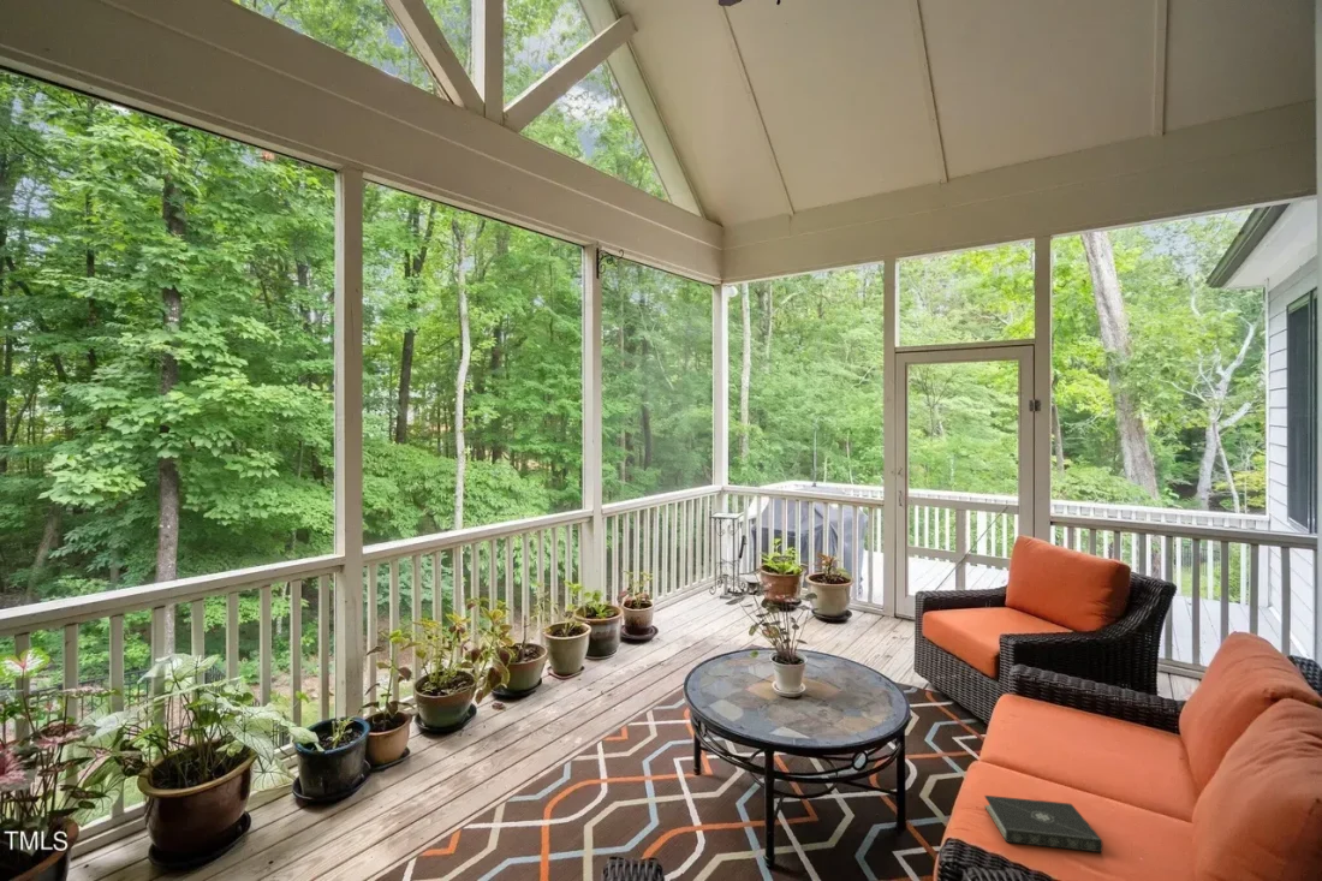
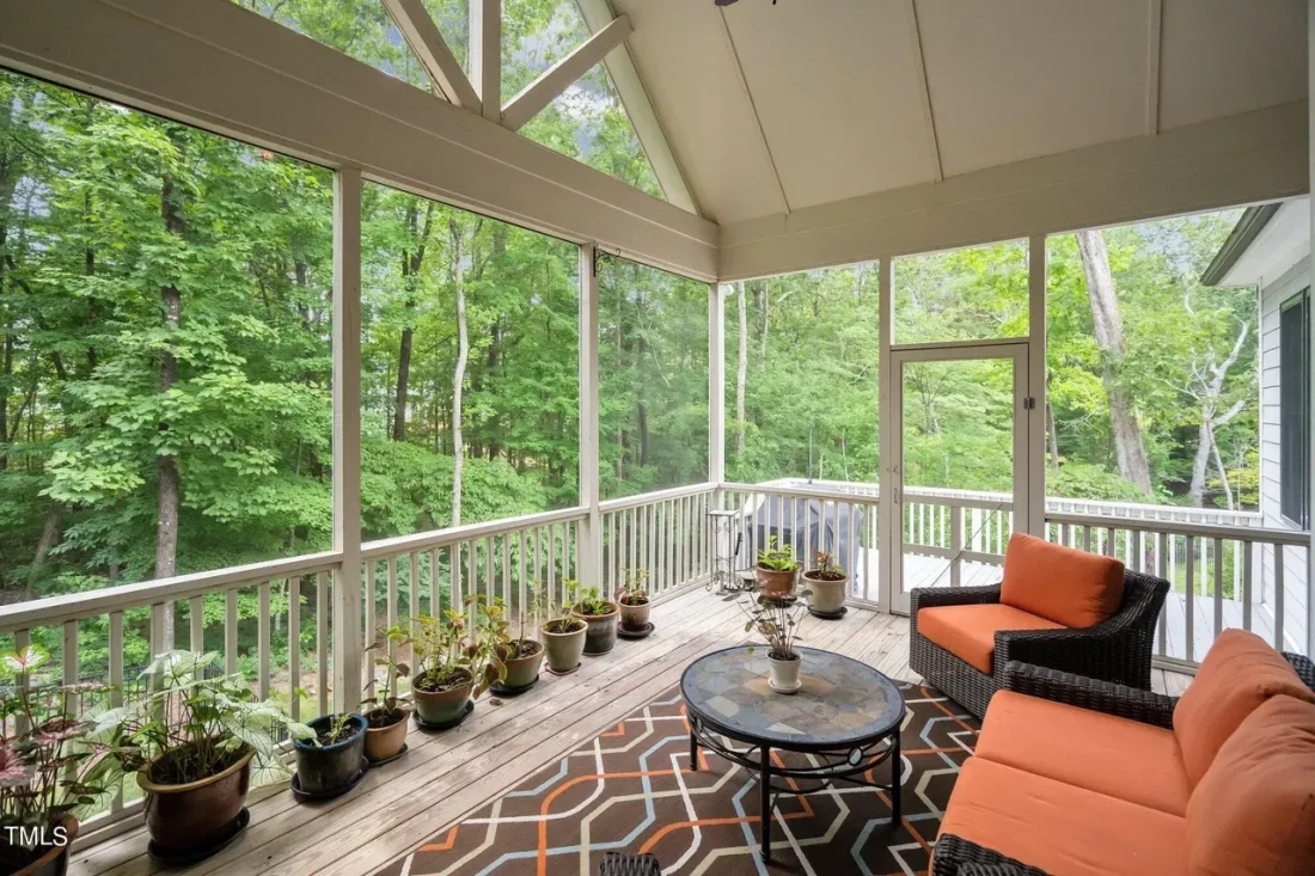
- book [983,794,1104,853]
